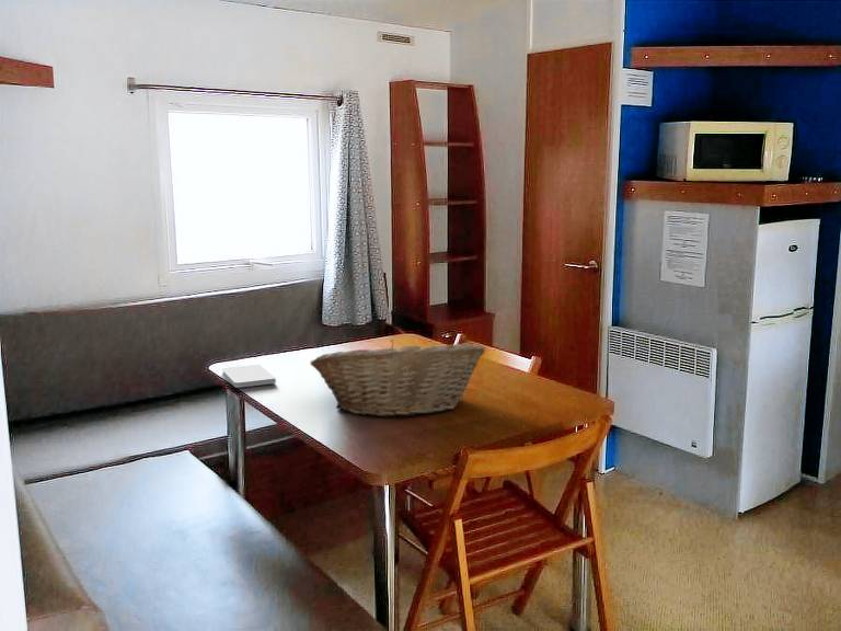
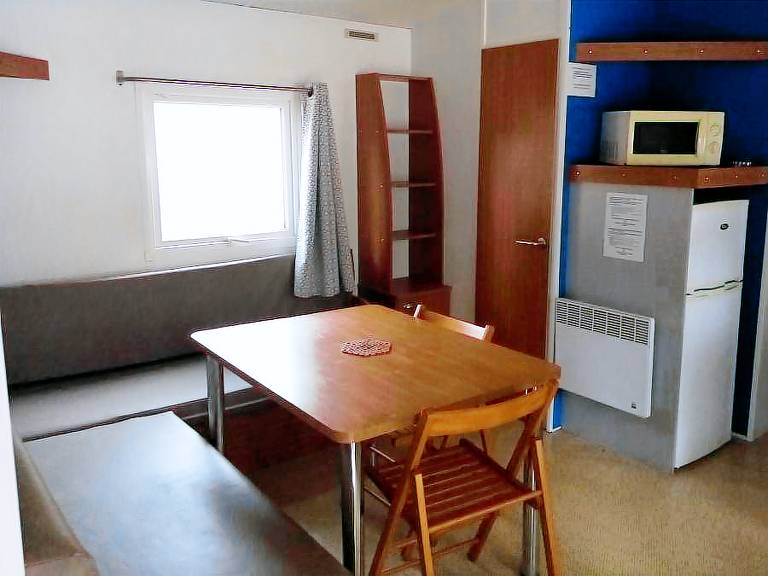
- notepad [221,363,277,389]
- fruit basket [309,339,486,417]
